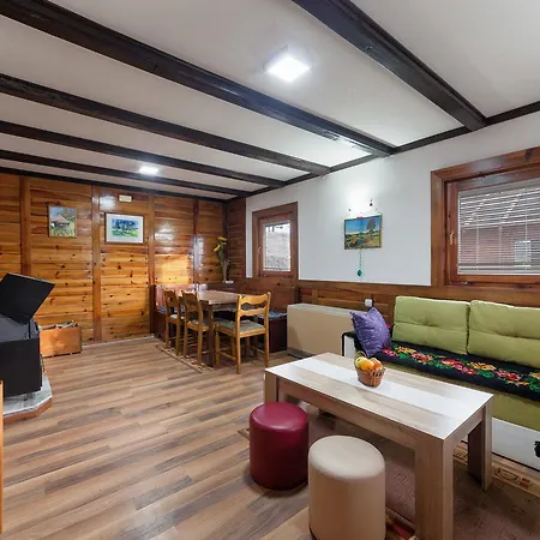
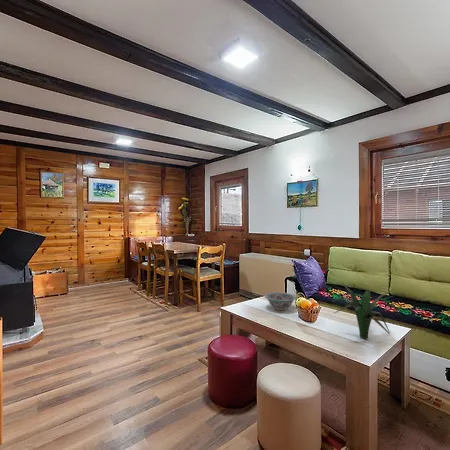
+ plant [333,282,394,341]
+ bowl [264,291,298,311]
